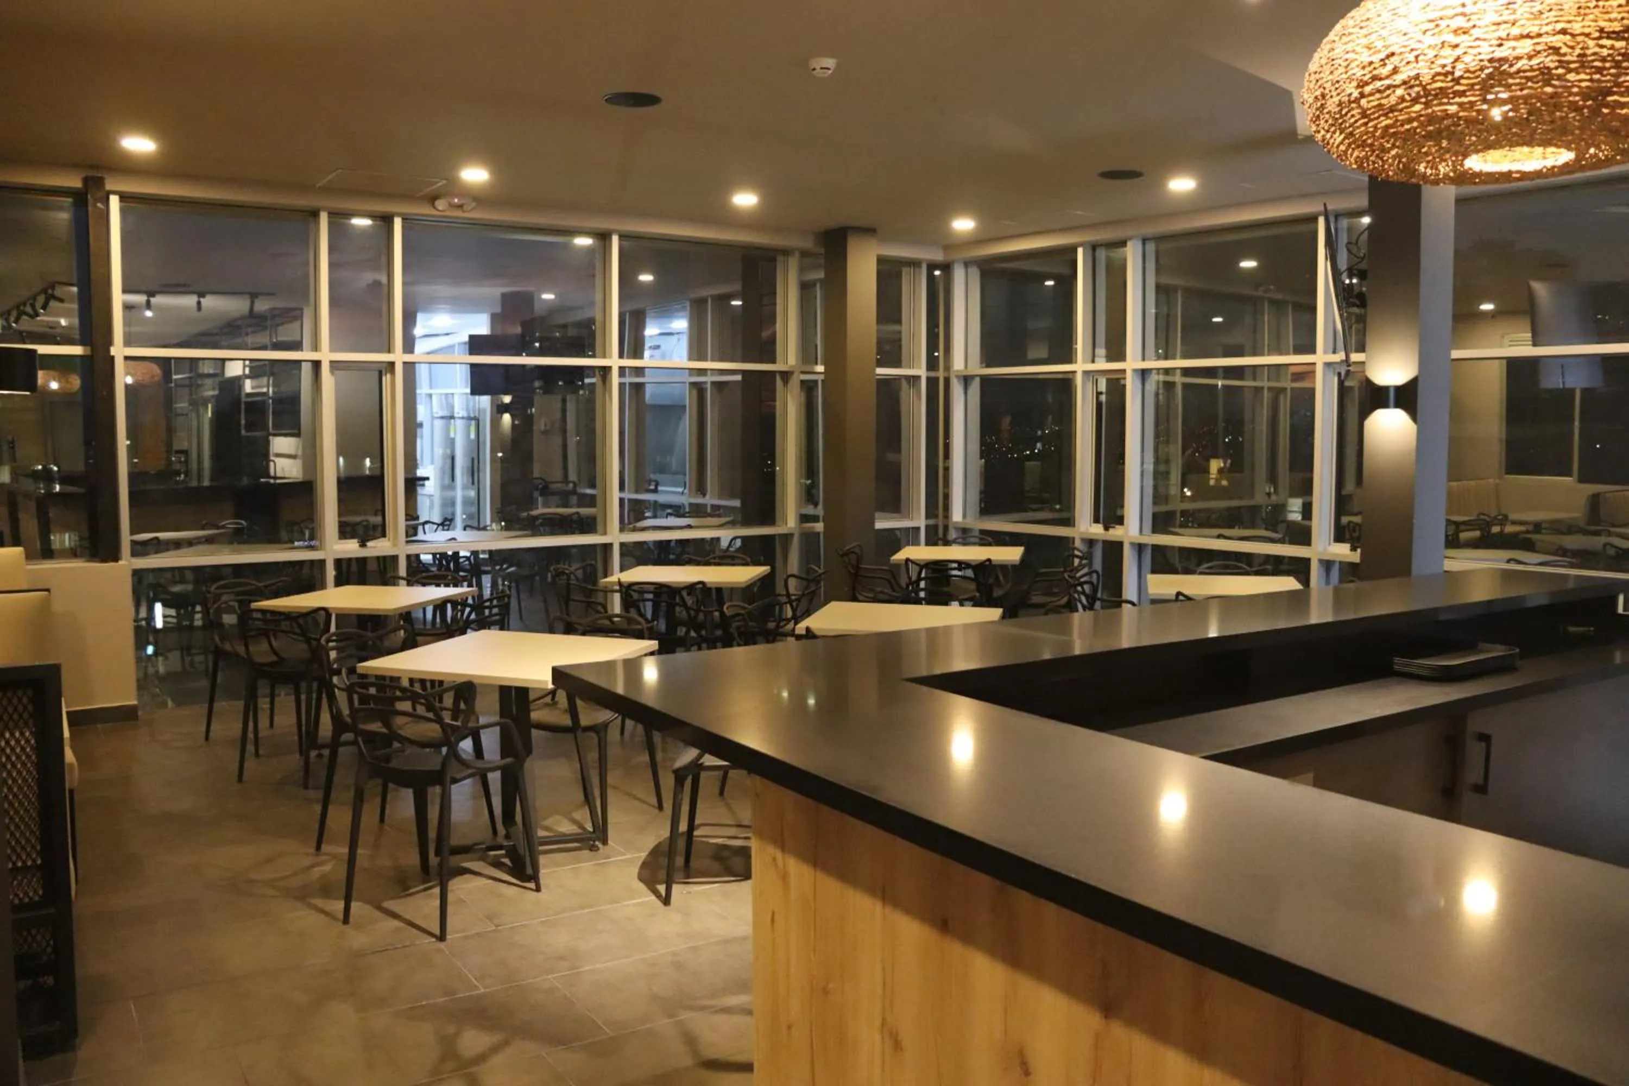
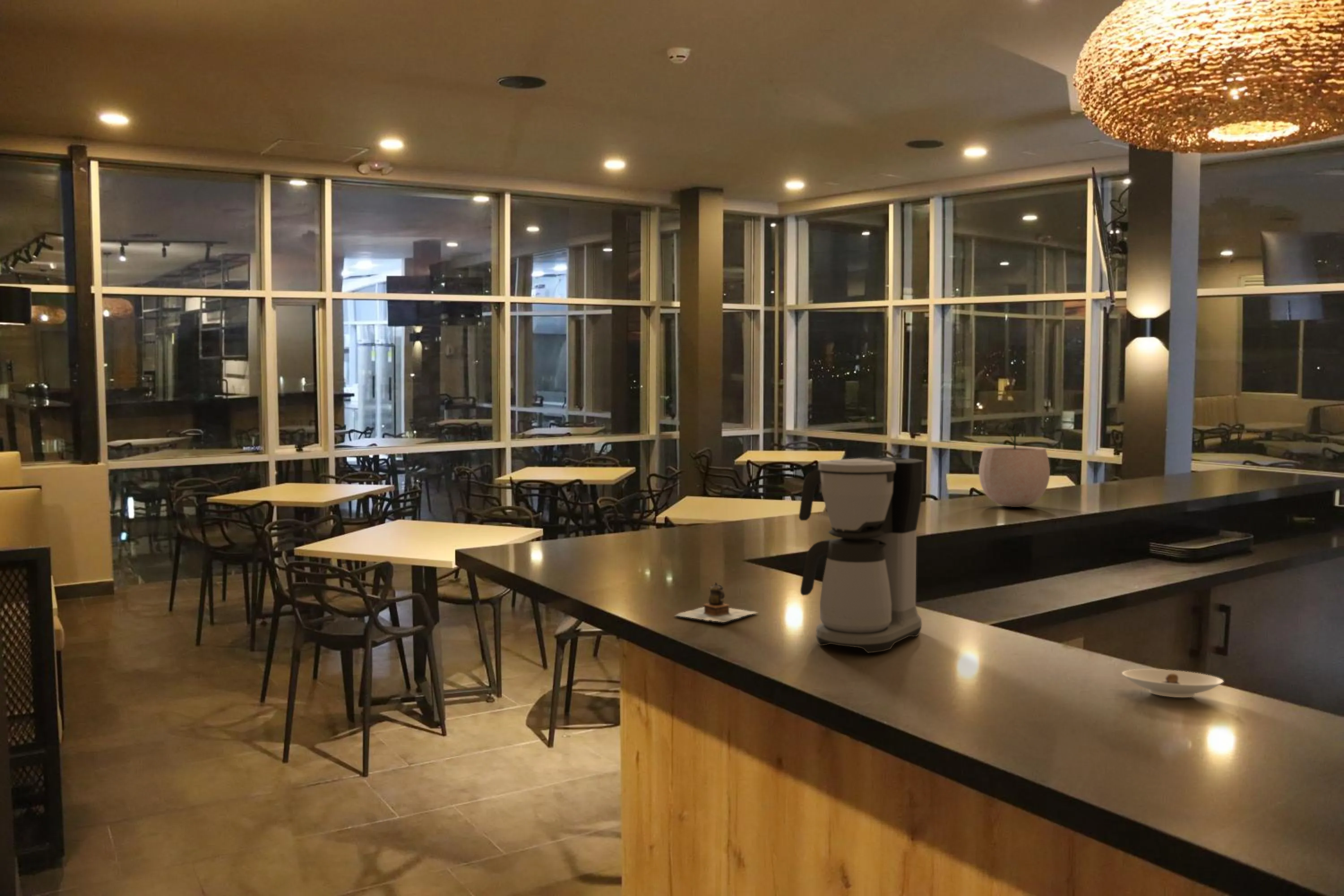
+ plant pot [978,422,1051,508]
+ coffee maker [798,457,924,654]
+ teapot [675,582,758,623]
+ saucer [1122,669,1224,698]
